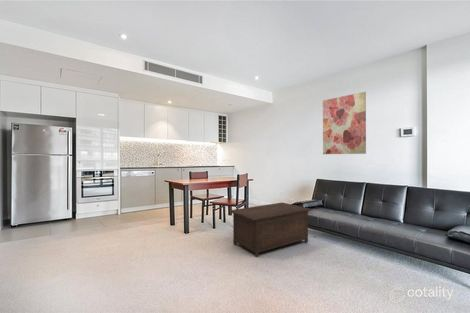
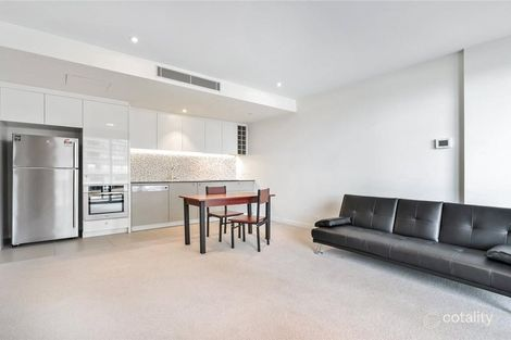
- wall art [322,91,367,155]
- cabinet [229,202,311,258]
